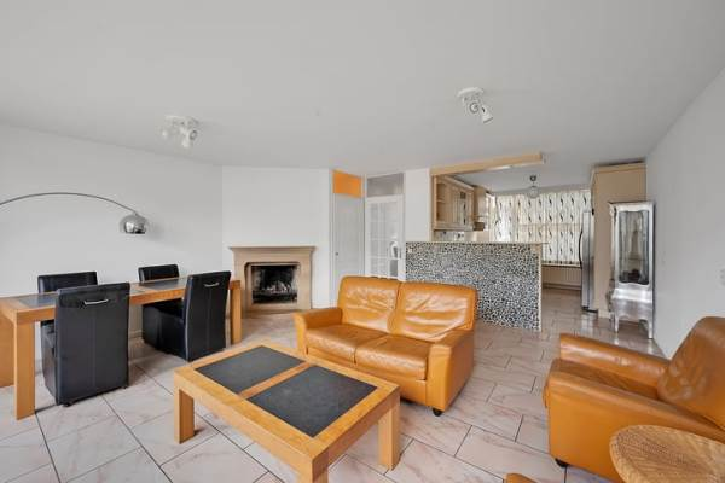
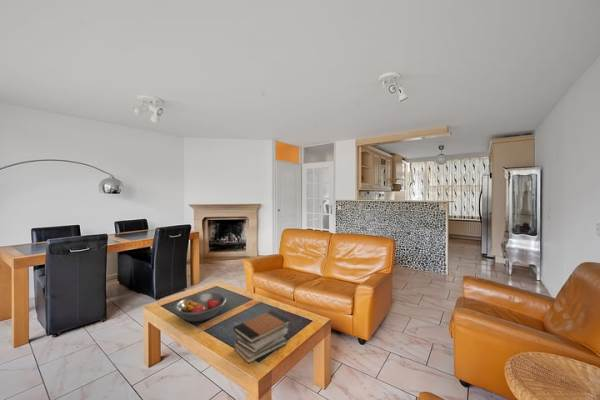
+ fruit bowl [173,292,227,322]
+ book stack [233,310,291,364]
